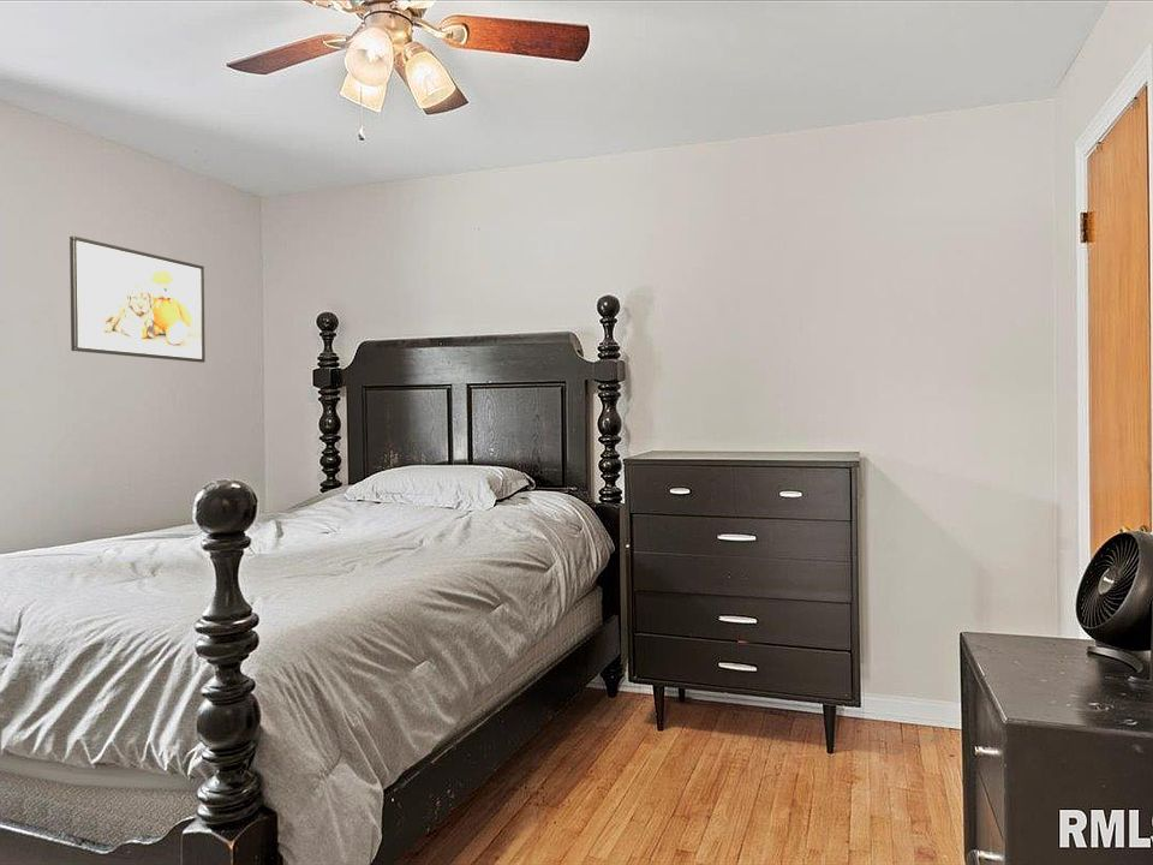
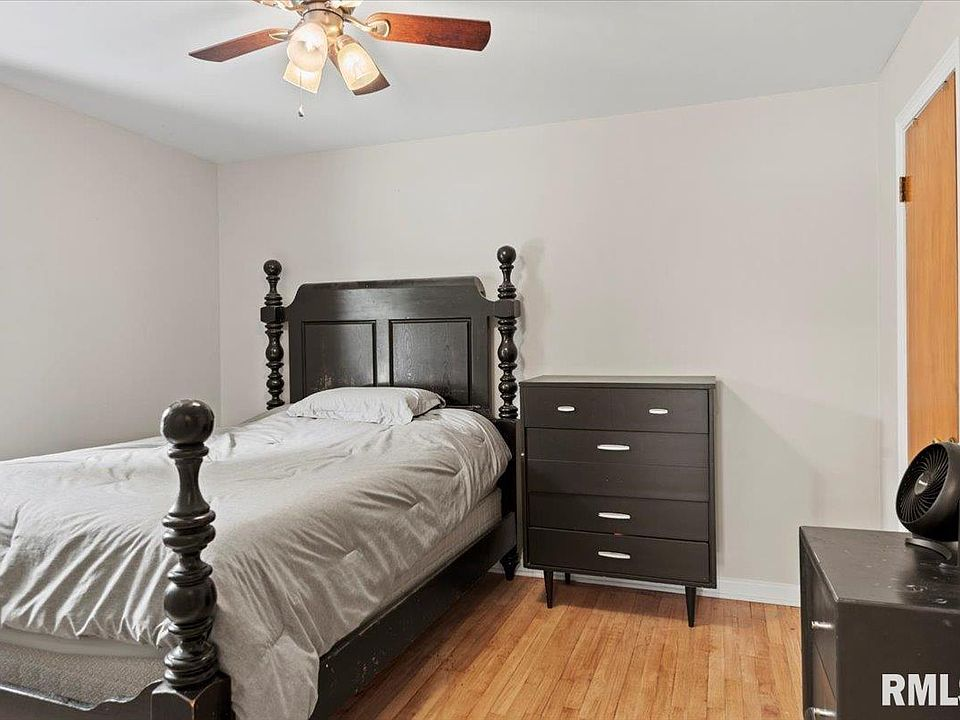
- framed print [68,235,207,364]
